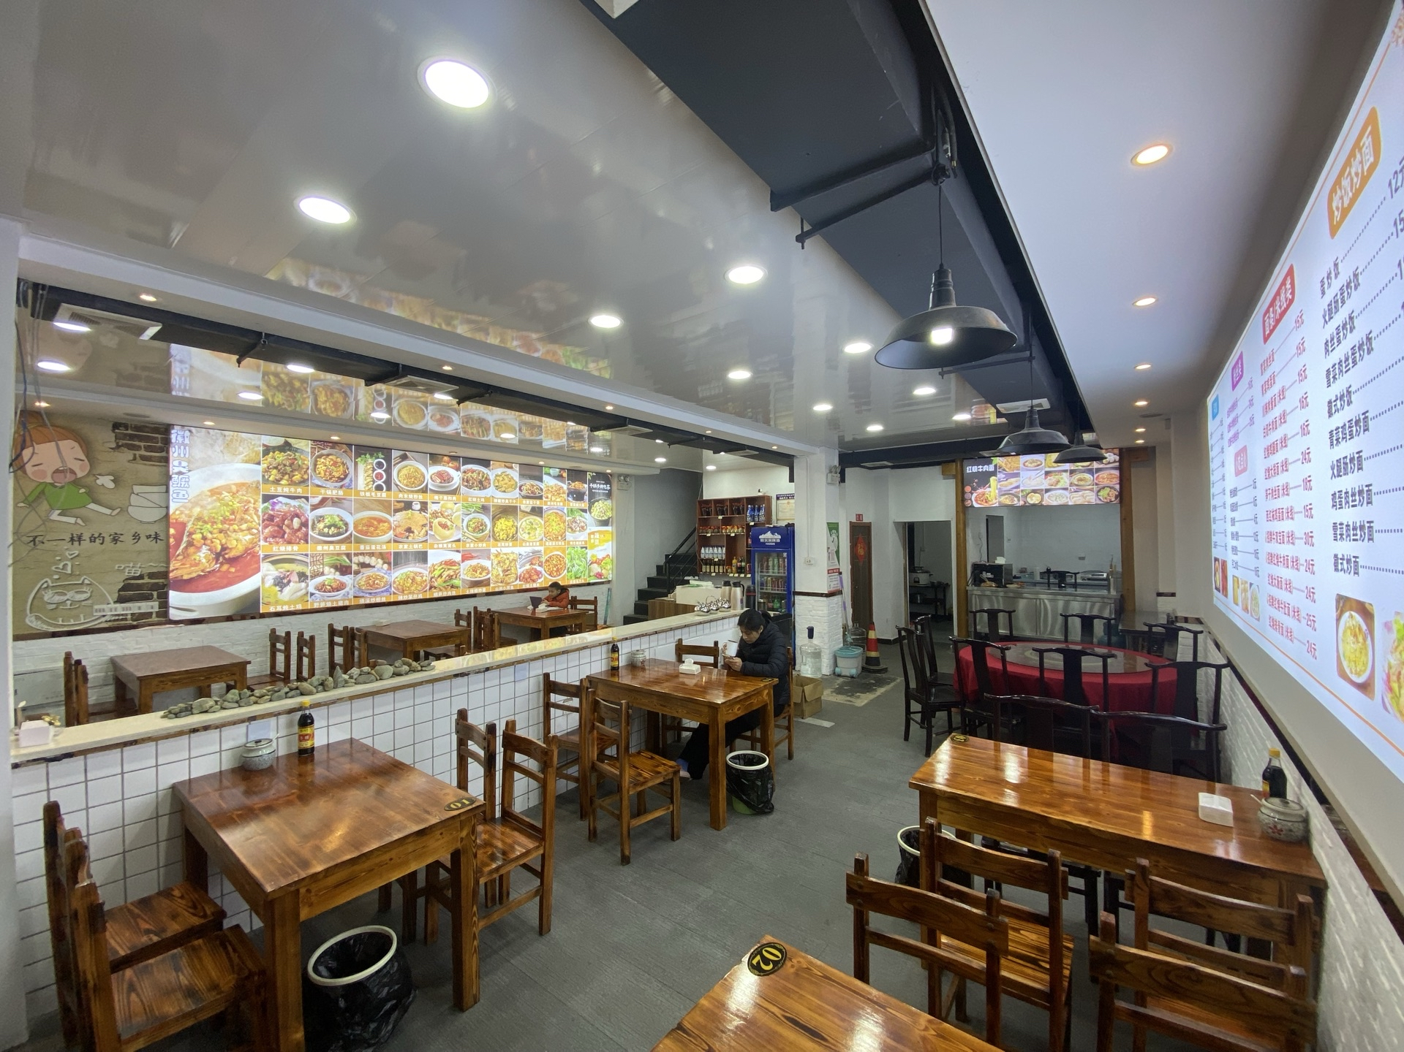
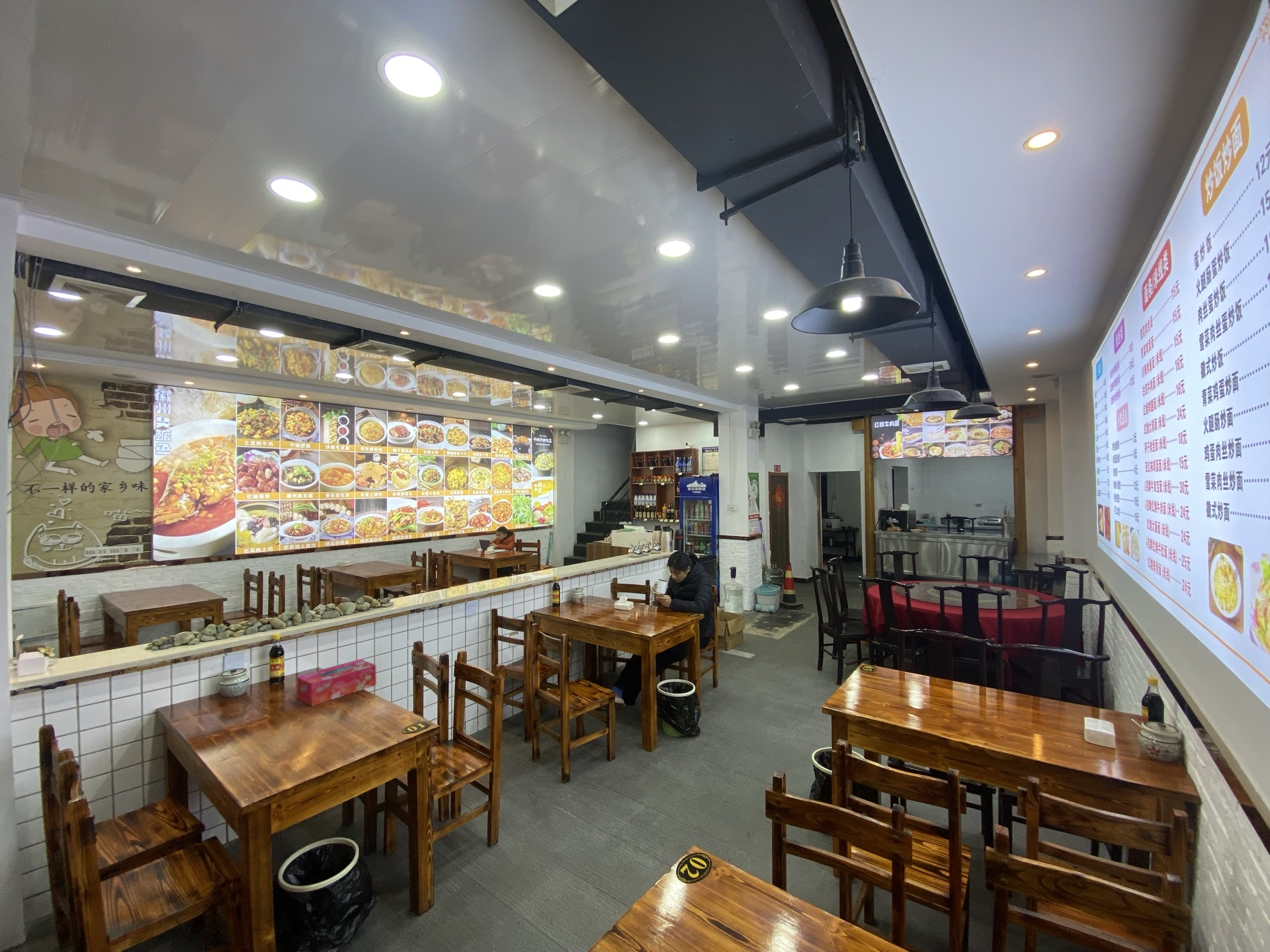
+ tissue box [296,658,377,707]
